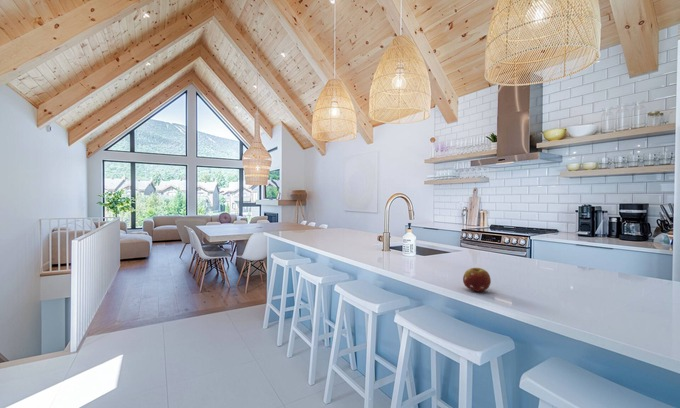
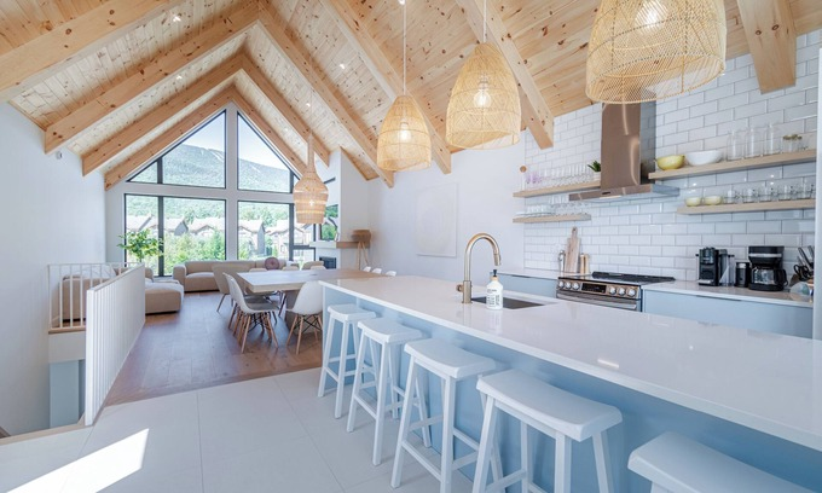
- fruit [462,267,492,292]
